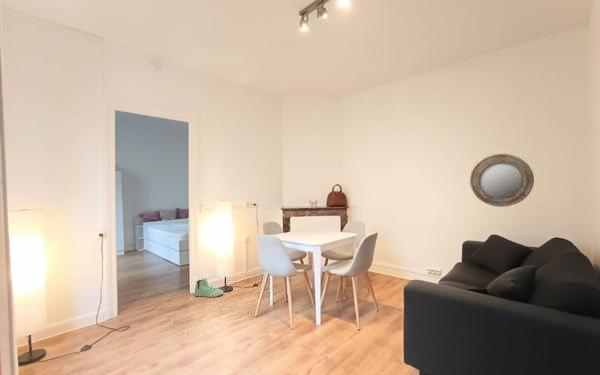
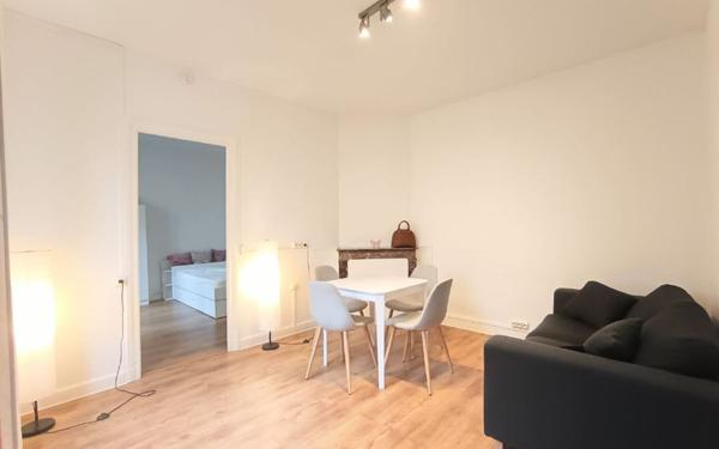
- home mirror [469,153,535,208]
- sneaker [194,277,225,298]
